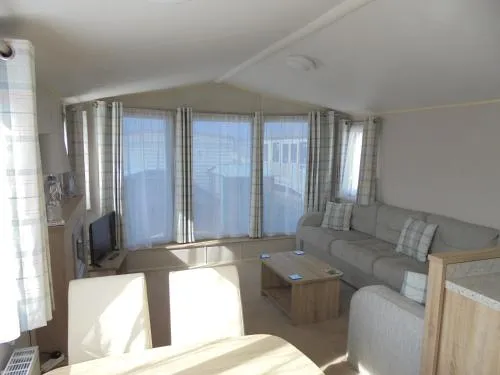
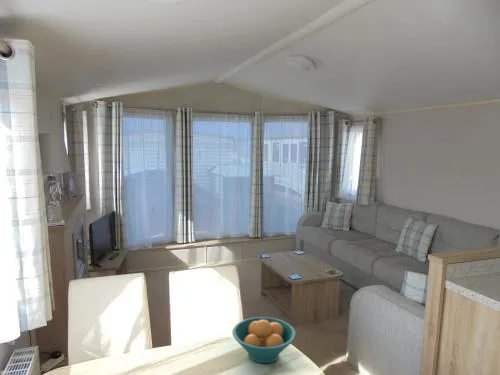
+ fruit bowl [231,316,297,364]
